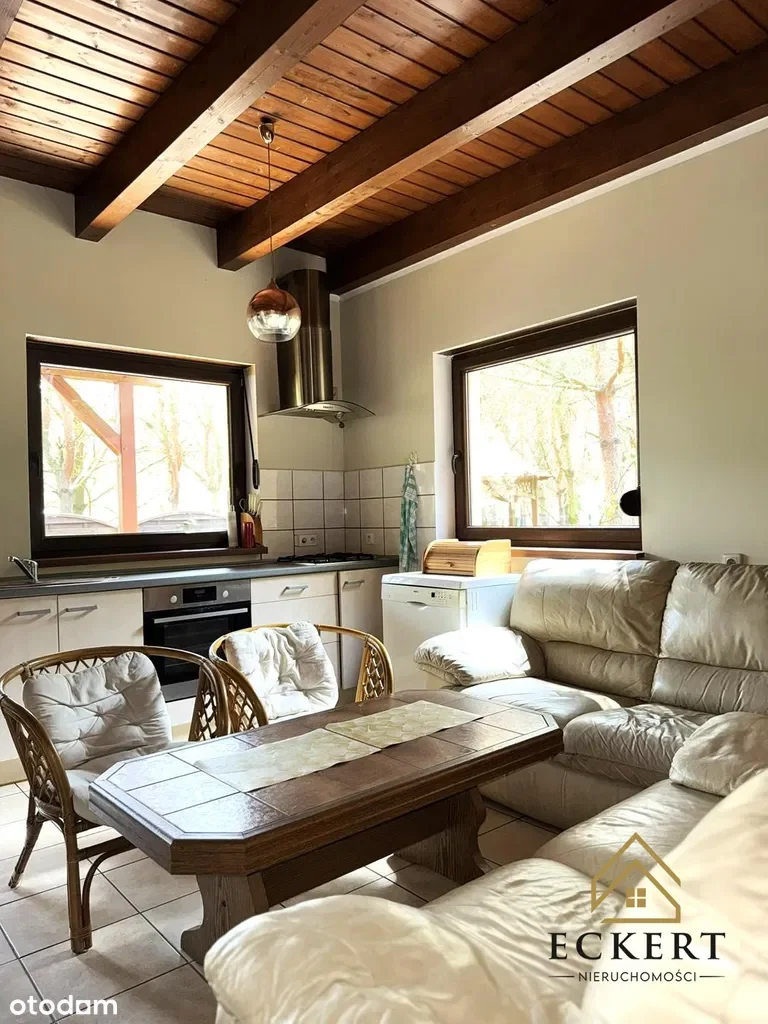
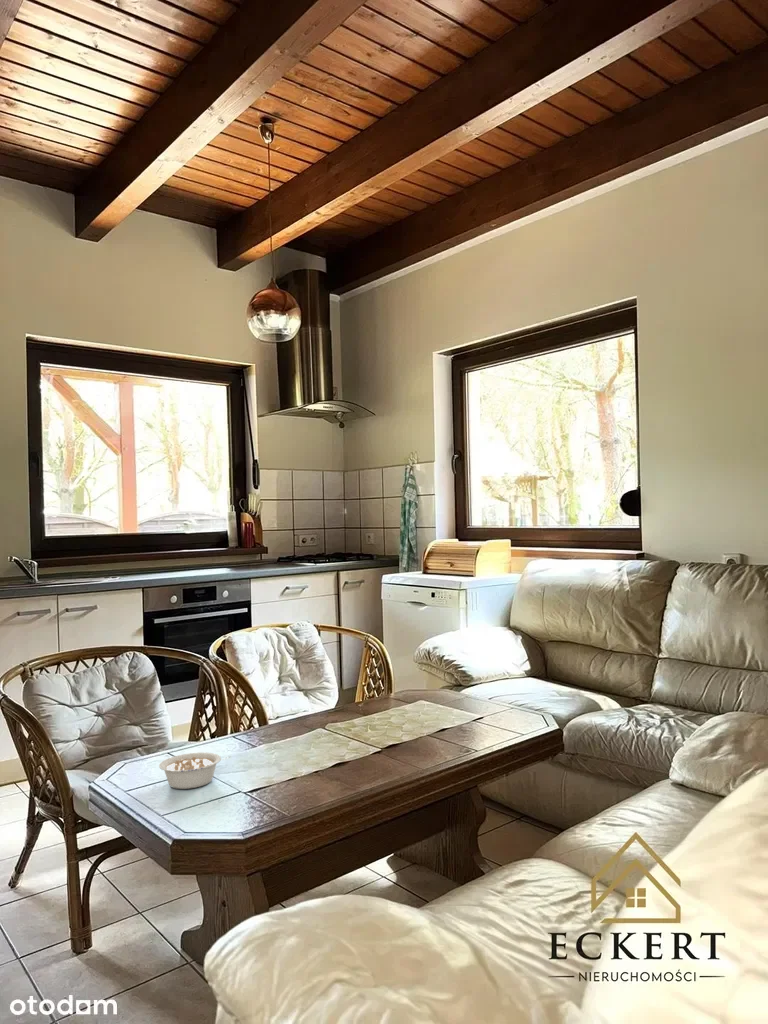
+ legume [158,751,232,790]
